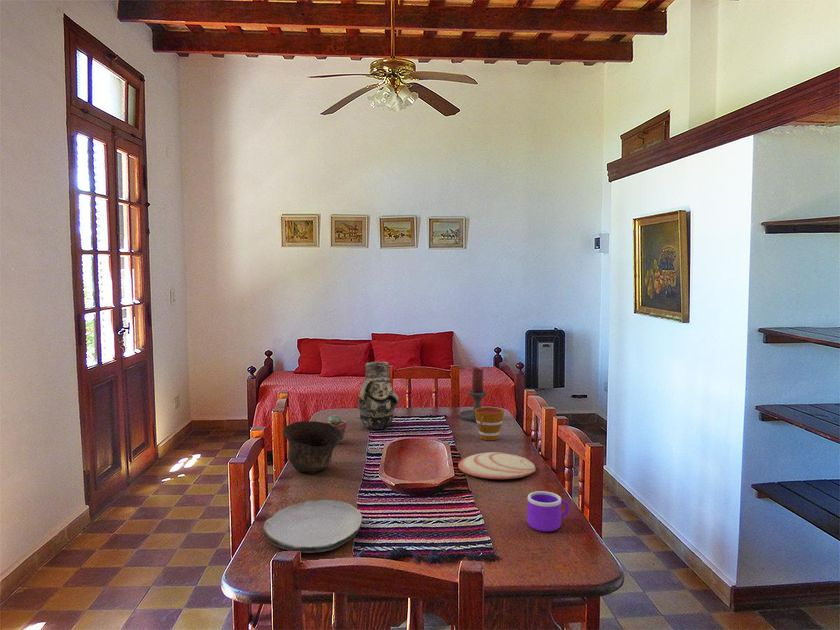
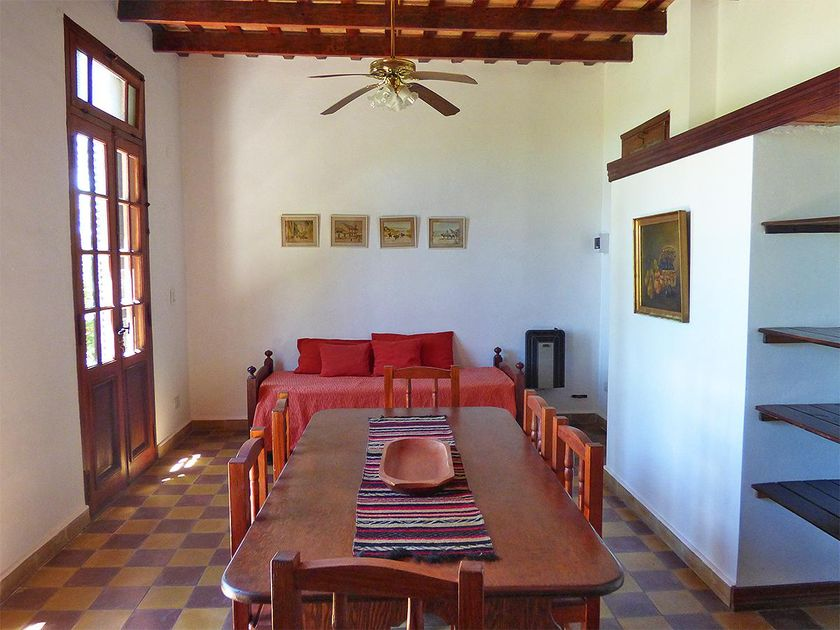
- mug [526,490,570,533]
- cup [475,406,505,441]
- plate [457,451,536,480]
- ceramic vessel [357,361,400,432]
- bowl [283,420,344,473]
- candle holder [458,366,488,422]
- potted succulent [326,414,347,445]
- plate [262,499,363,554]
